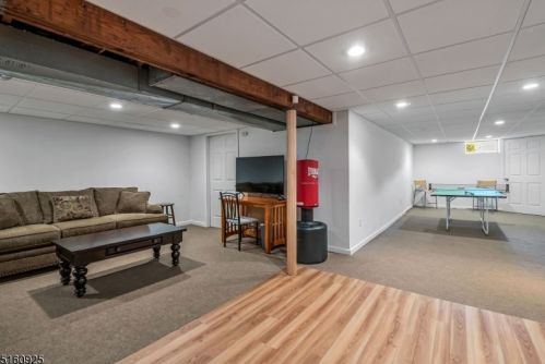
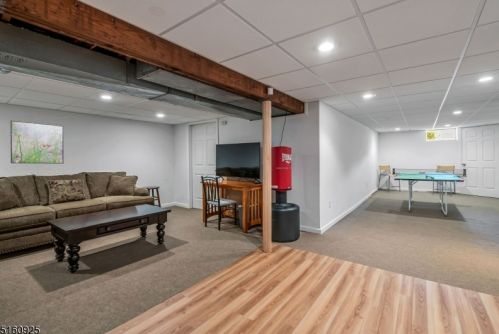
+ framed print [10,120,65,165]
